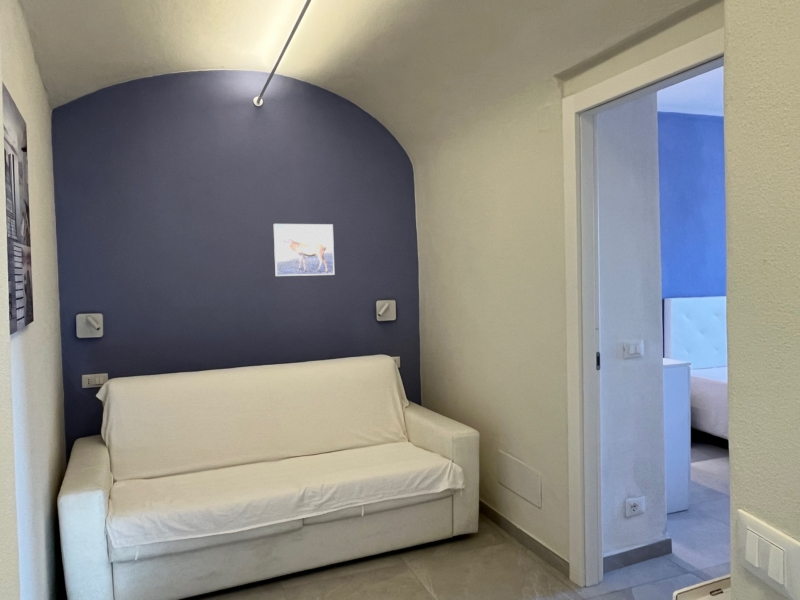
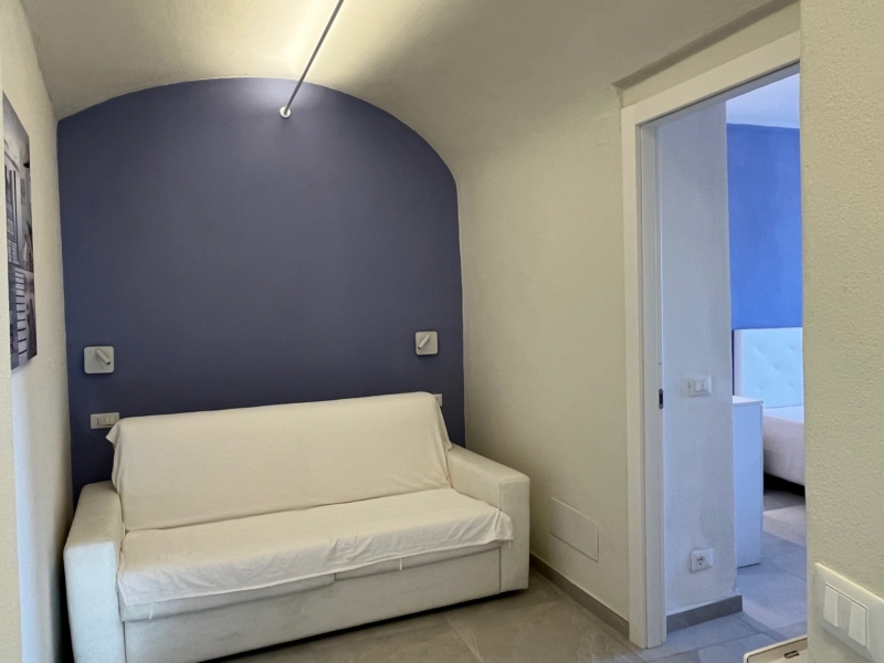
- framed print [273,223,335,277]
